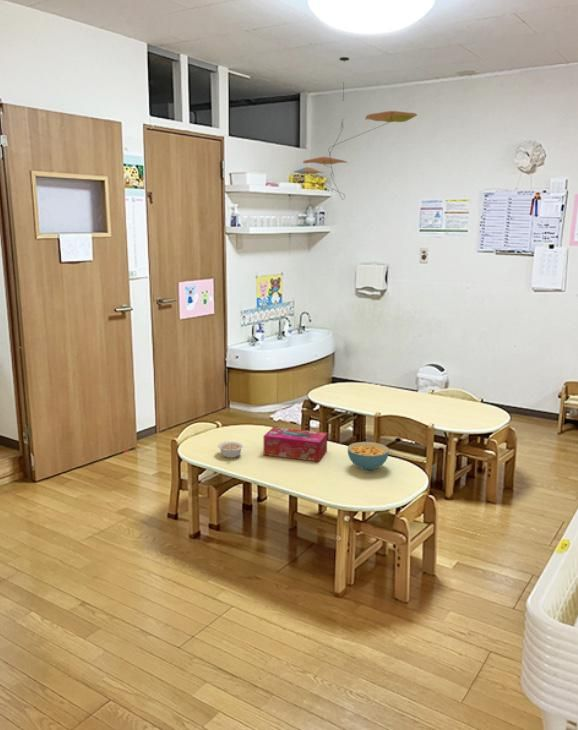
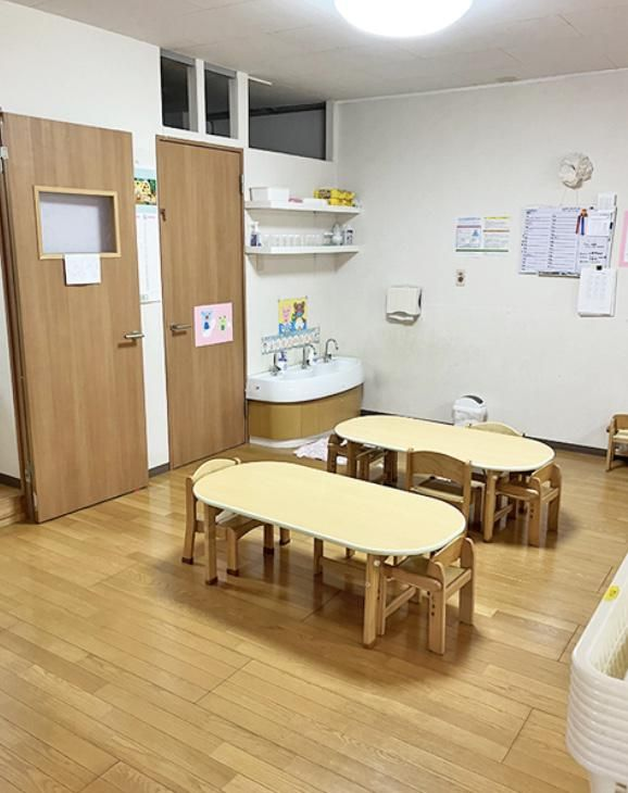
- ceiling mobile [293,56,418,200]
- cereal bowl [347,441,390,471]
- tissue box [263,426,328,463]
- legume [217,441,245,459]
